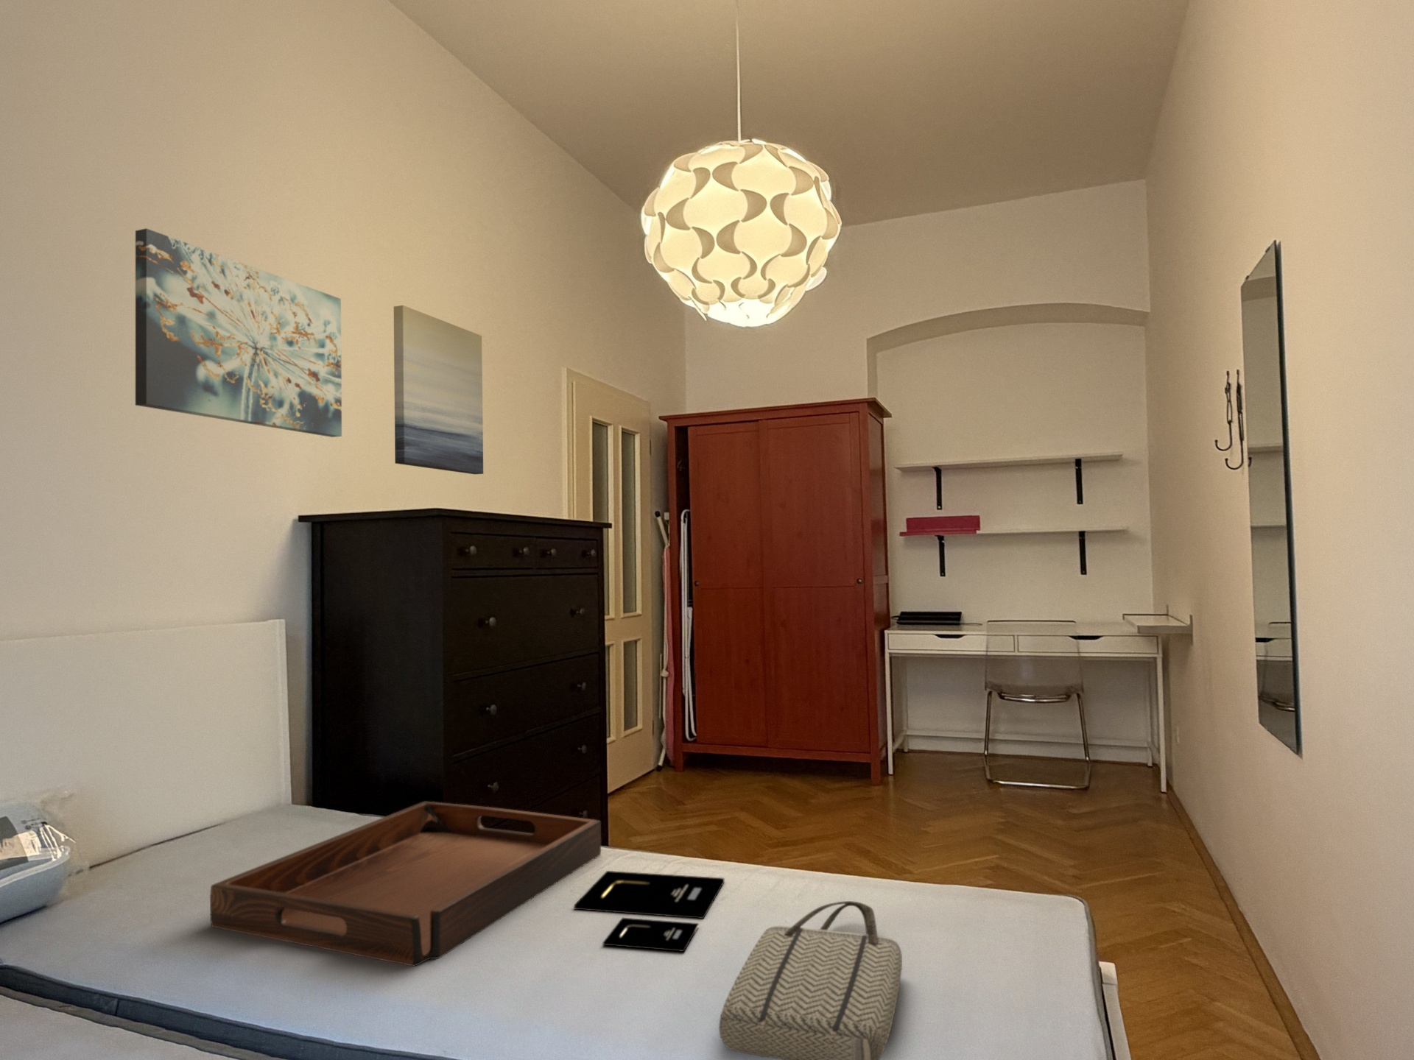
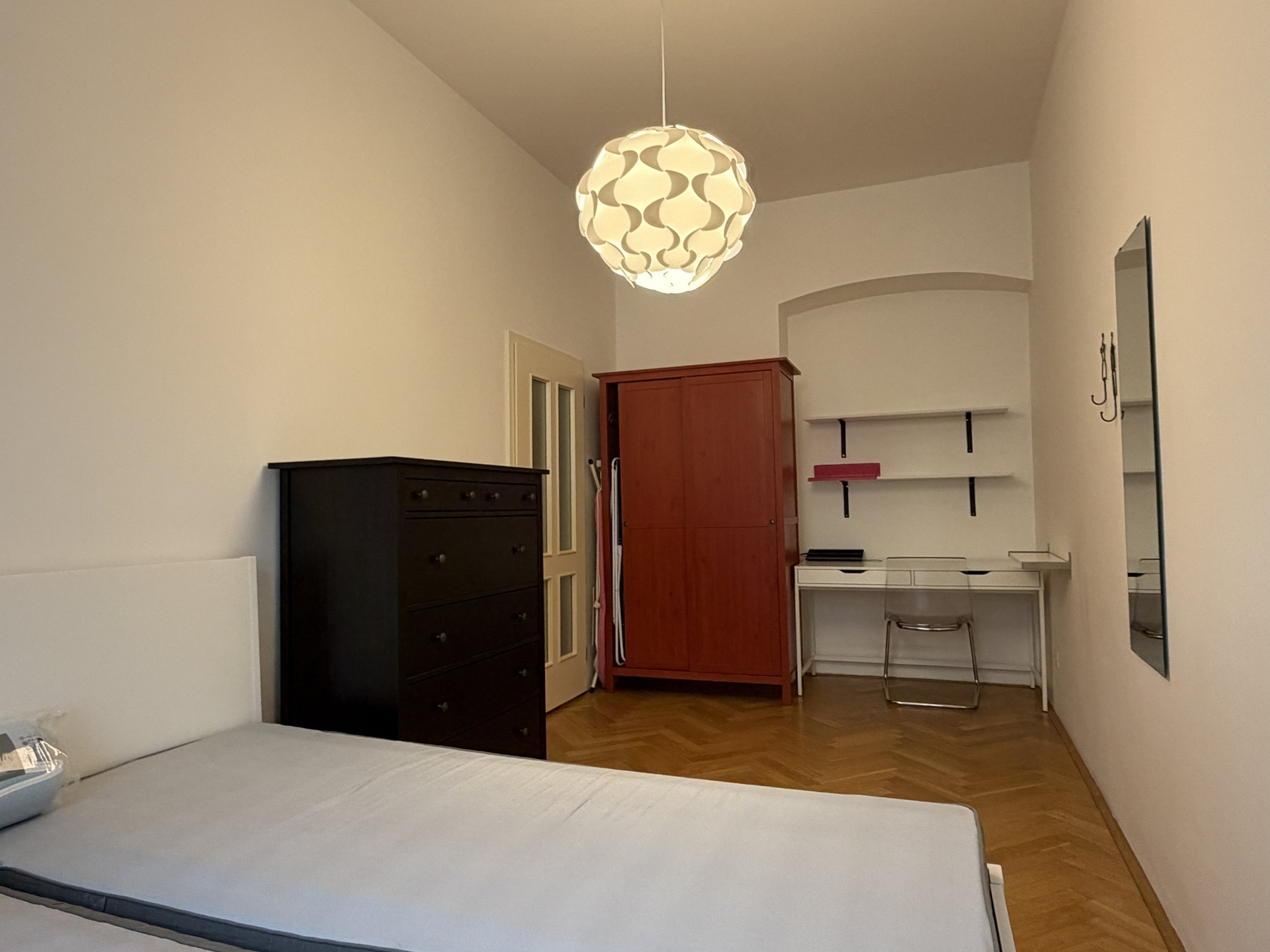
- award [573,870,726,952]
- tote bag [718,901,903,1060]
- wall art [135,227,343,438]
- wall art [393,305,484,474]
- serving tray [209,801,601,968]
